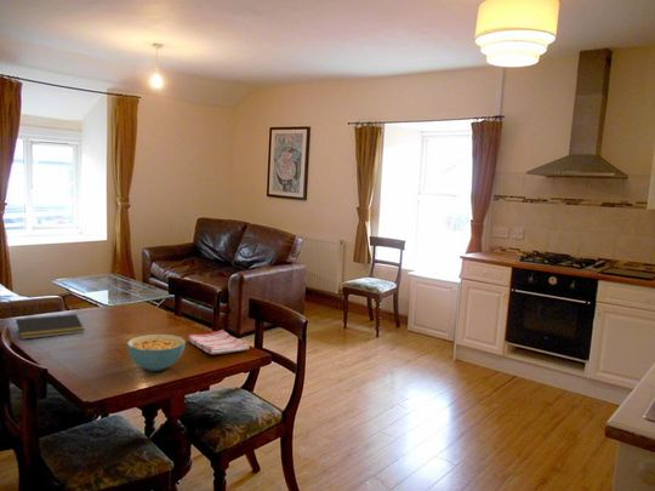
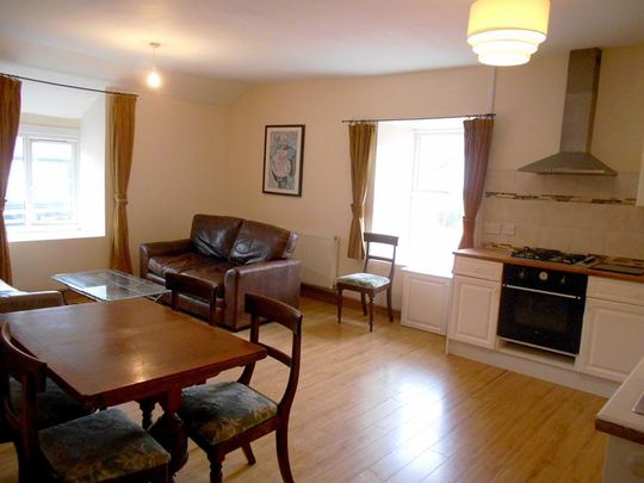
- cereal bowl [126,333,187,372]
- notepad [13,313,85,341]
- dish towel [187,329,250,355]
